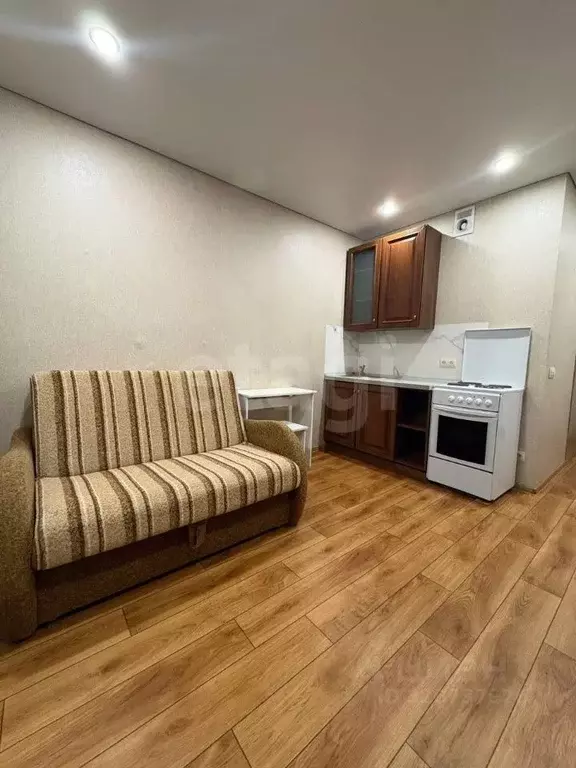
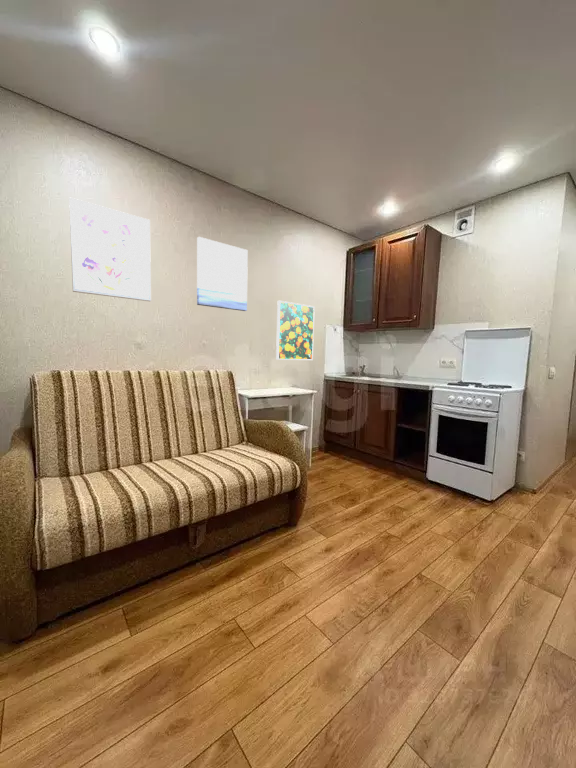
+ wall art [68,197,152,302]
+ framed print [275,300,316,361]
+ wall art [196,236,249,312]
